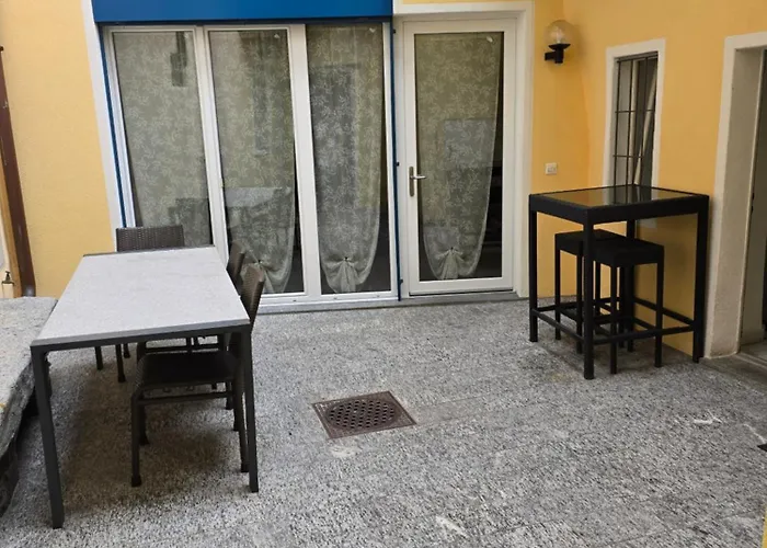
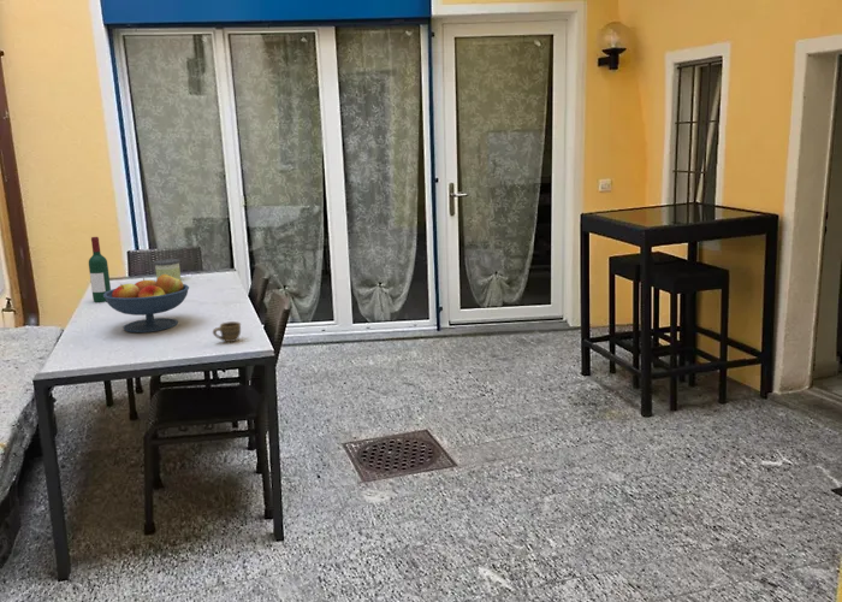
+ fruit bowl [103,273,190,334]
+ wine bottle [88,236,112,303]
+ candle [153,258,182,281]
+ cup [212,320,242,343]
